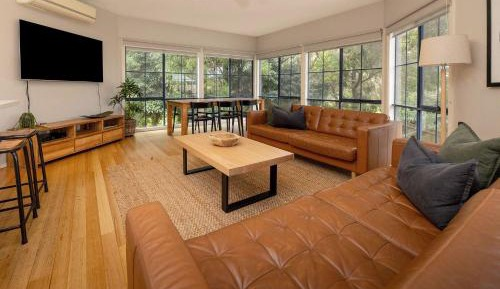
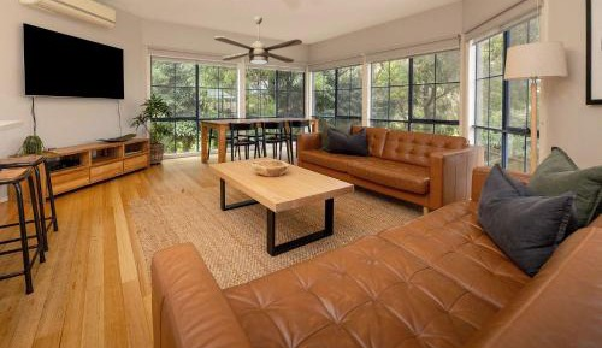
+ ceiling fan [213,16,303,66]
